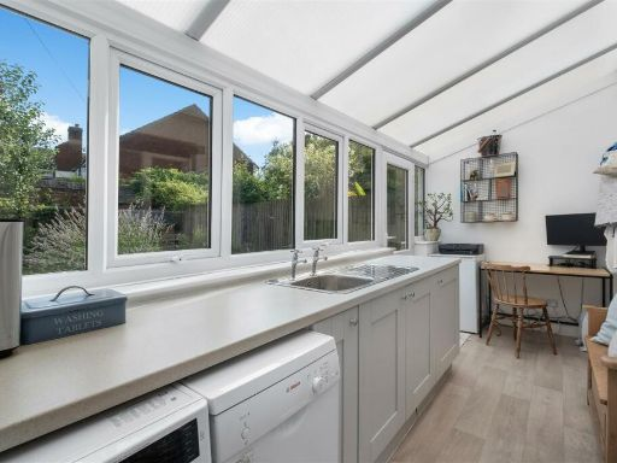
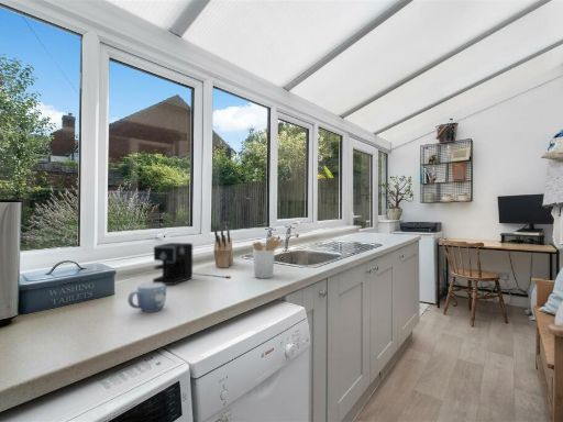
+ coffee maker [152,242,232,286]
+ utensil holder [252,234,285,279]
+ knife block [213,227,234,269]
+ mug [126,281,167,313]
